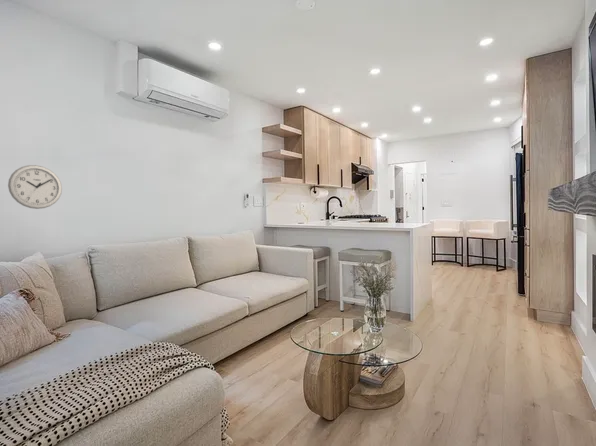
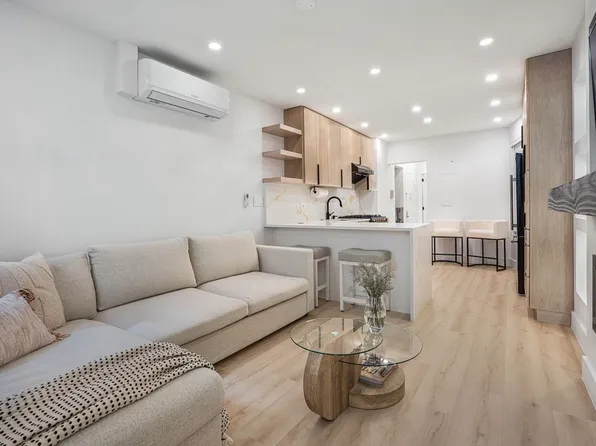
- wall clock [7,164,63,210]
